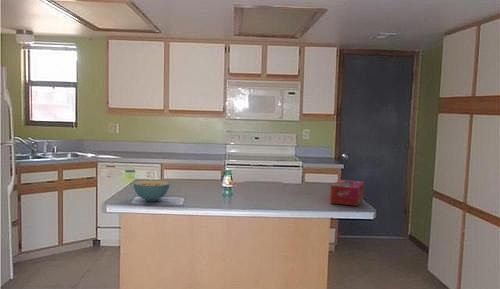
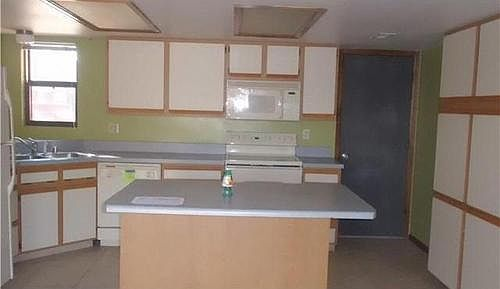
- tissue box [329,179,365,207]
- cereal bowl [133,180,171,202]
